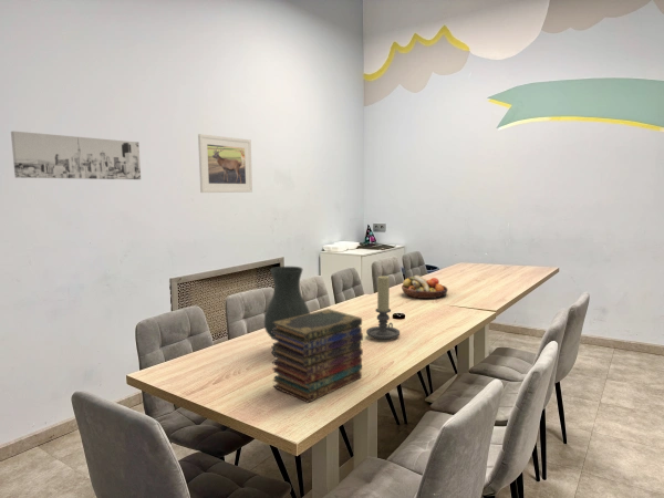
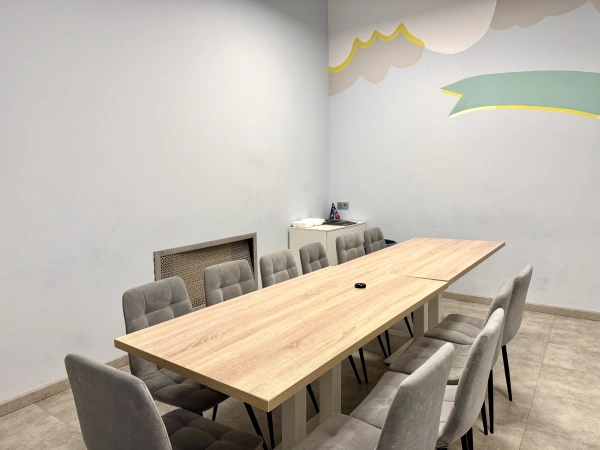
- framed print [197,133,253,194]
- vase [263,266,311,352]
- book stack [270,308,364,404]
- candle holder [365,274,401,341]
- fruit bowl [401,274,449,300]
- wall art [10,131,142,180]
